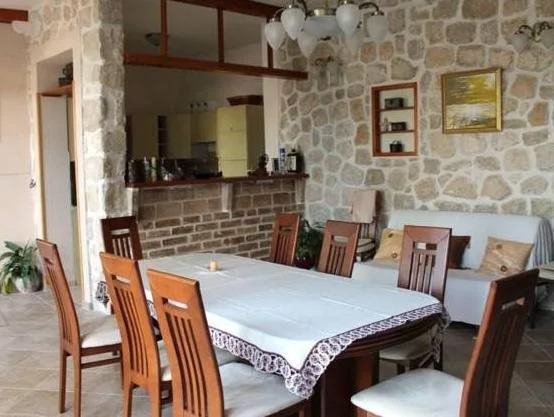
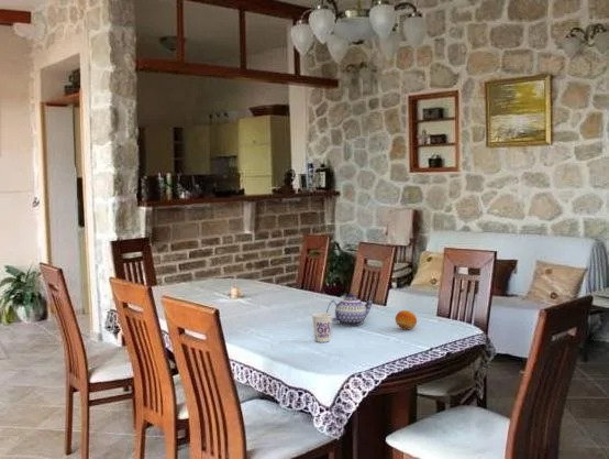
+ teapot [325,293,374,327]
+ cup [311,312,334,343]
+ fruit [395,309,418,330]
